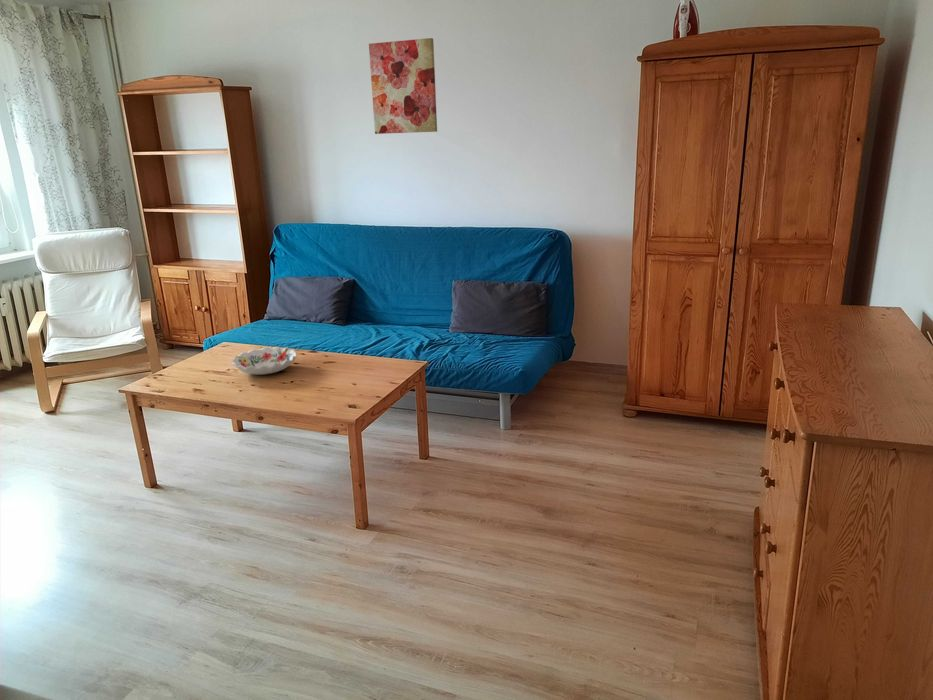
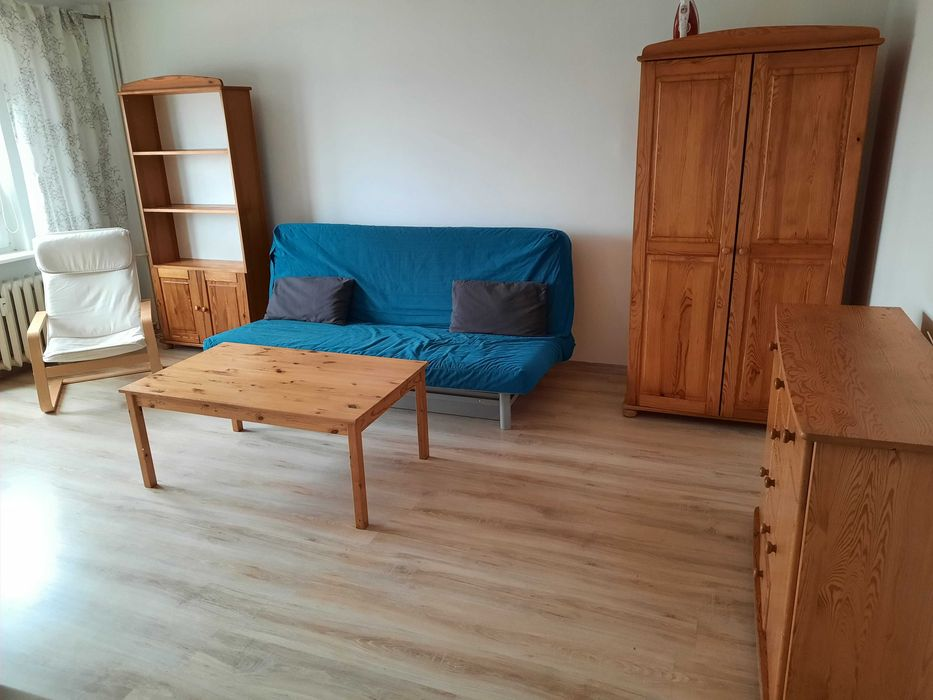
- decorative bowl [231,346,298,376]
- wall art [368,37,438,135]
